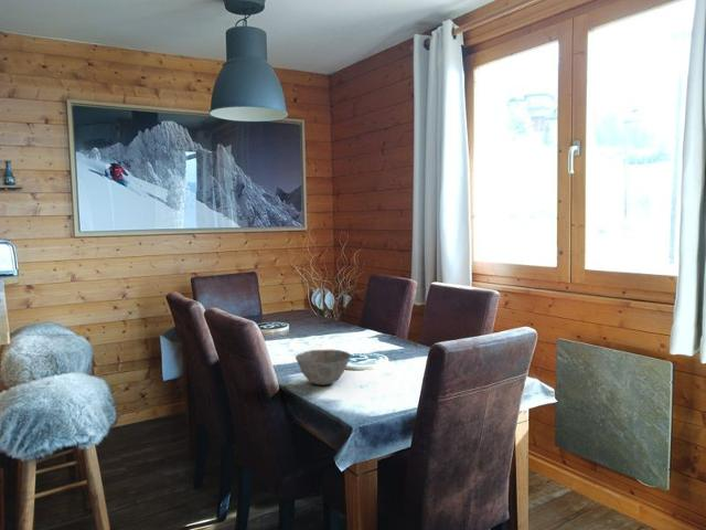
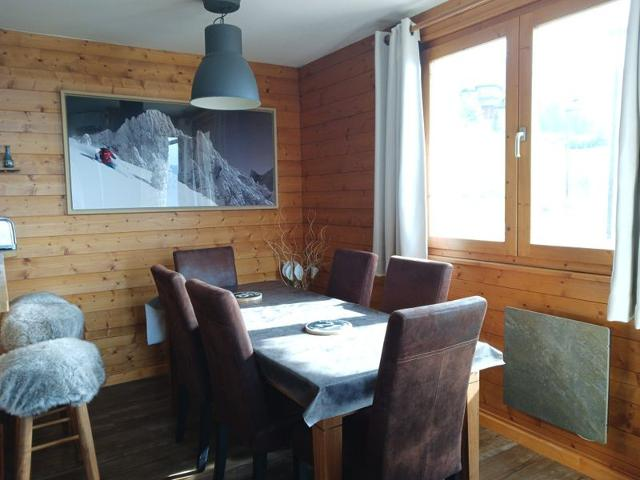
- bowl [295,349,352,385]
